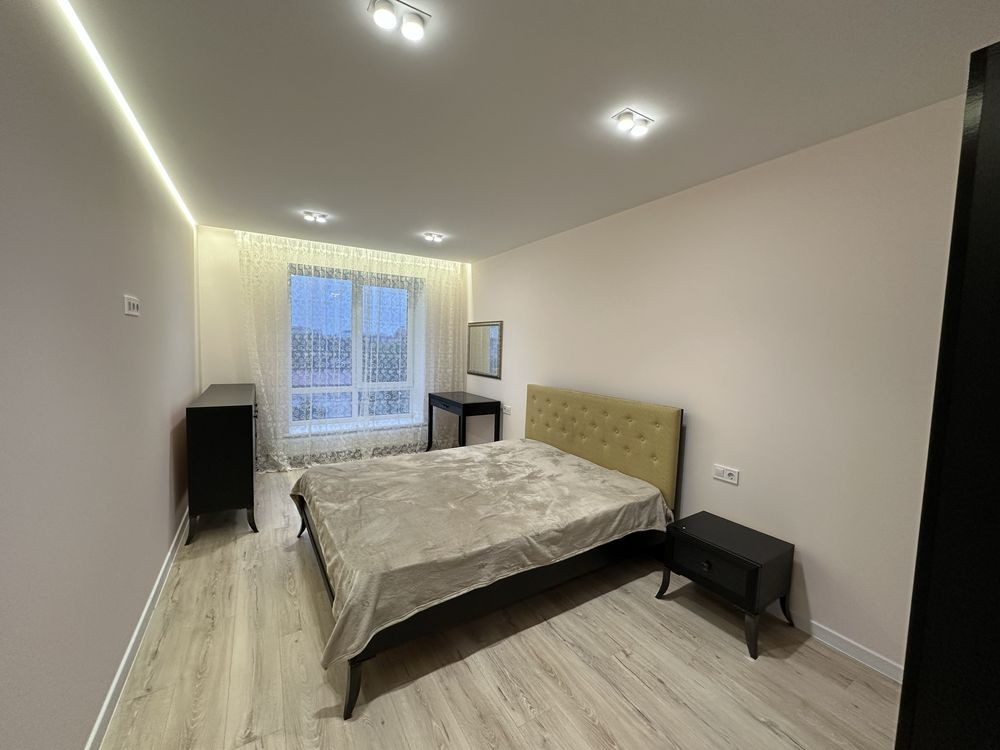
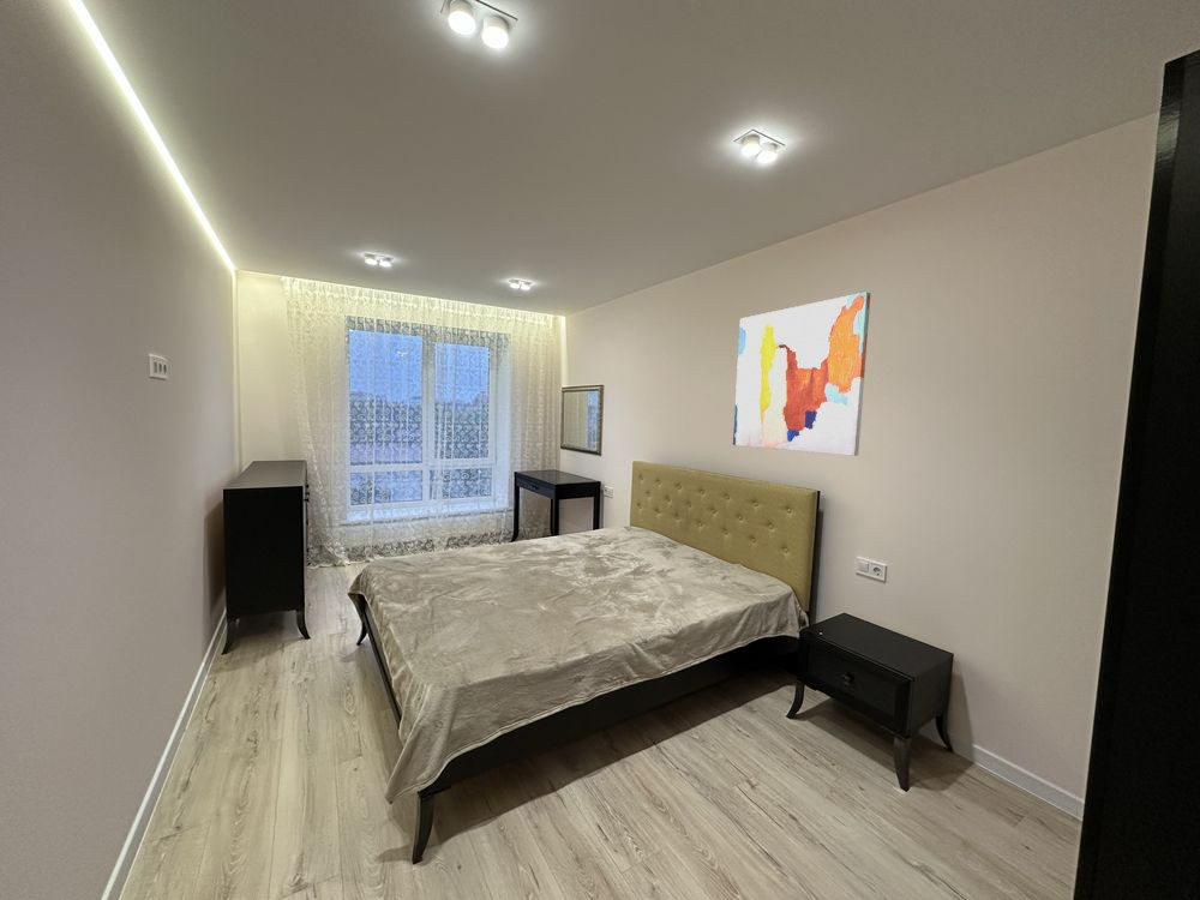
+ wall art [732,290,871,457]
